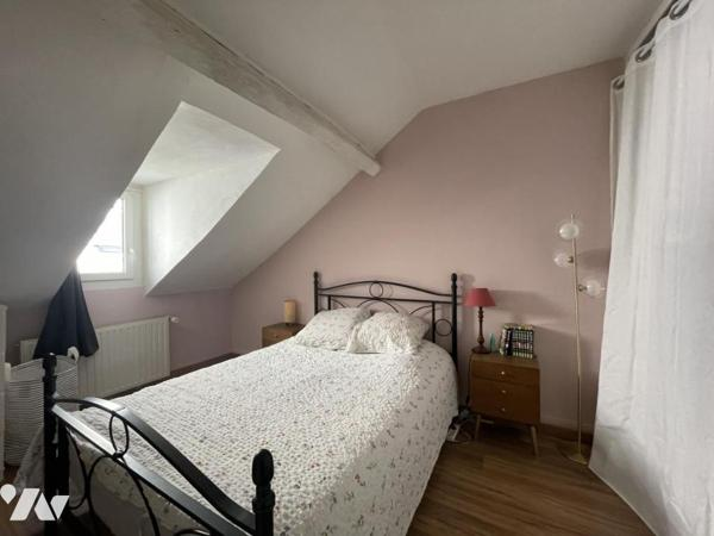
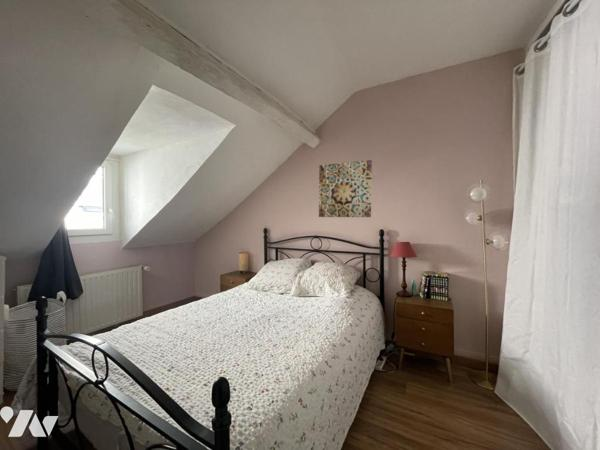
+ wall art [318,159,373,218]
